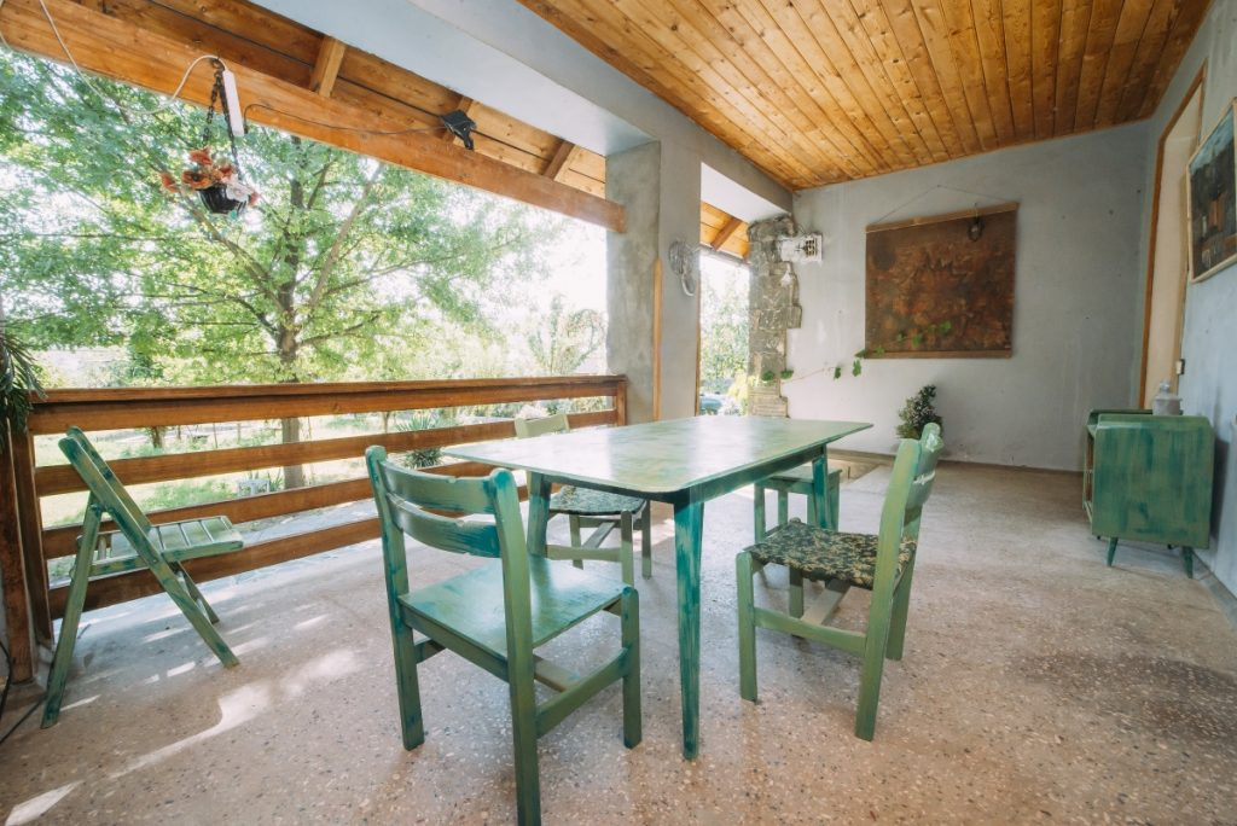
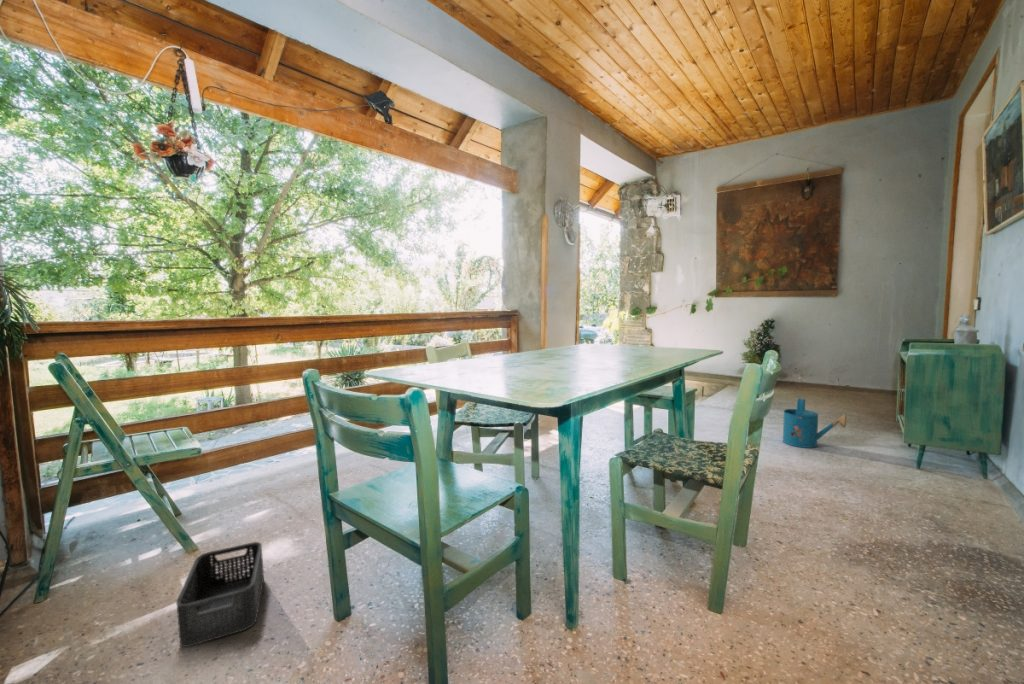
+ storage bin [175,541,265,648]
+ watering can [782,397,847,449]
